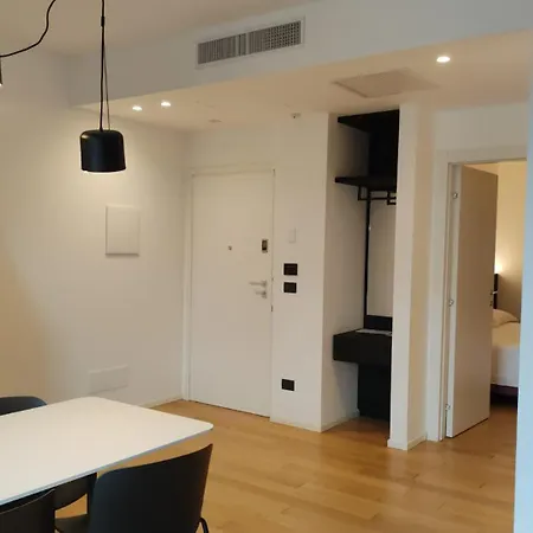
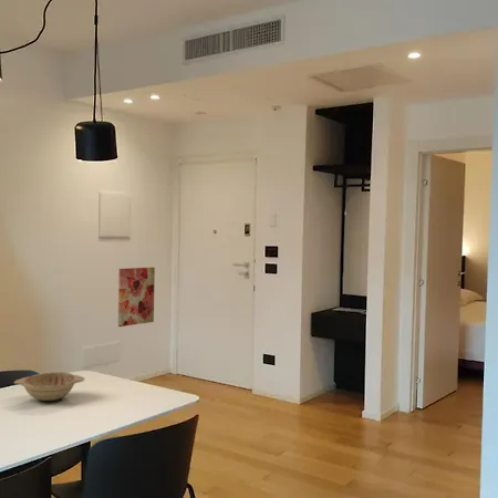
+ decorative bowl [13,371,86,402]
+ wall art [117,267,156,328]
